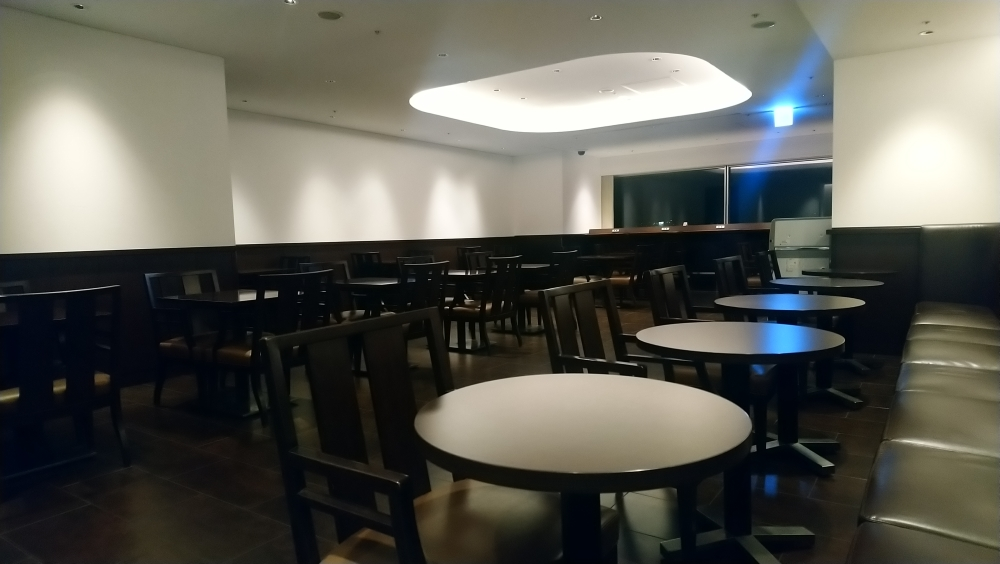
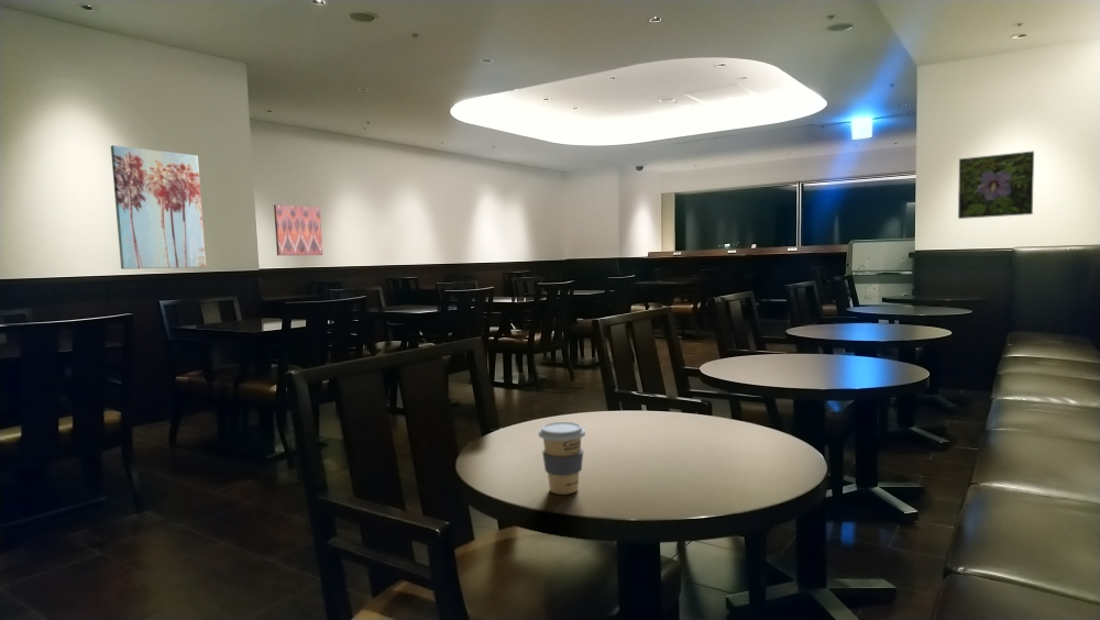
+ coffee cup [537,421,586,496]
+ wall art [273,203,323,256]
+ wall art [110,144,207,270]
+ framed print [957,150,1035,220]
